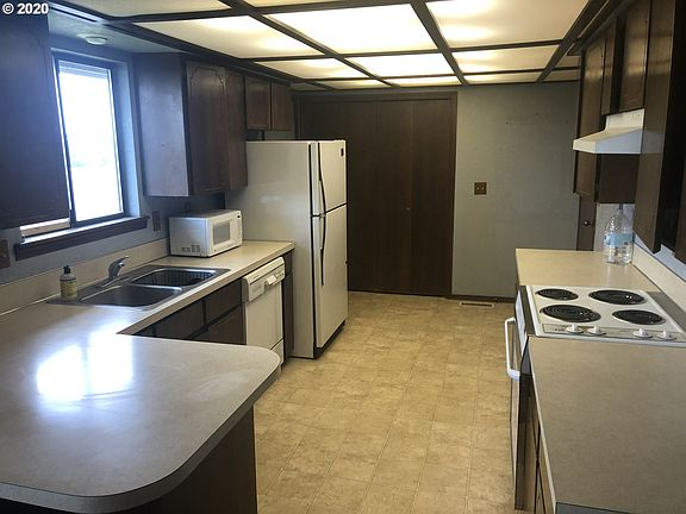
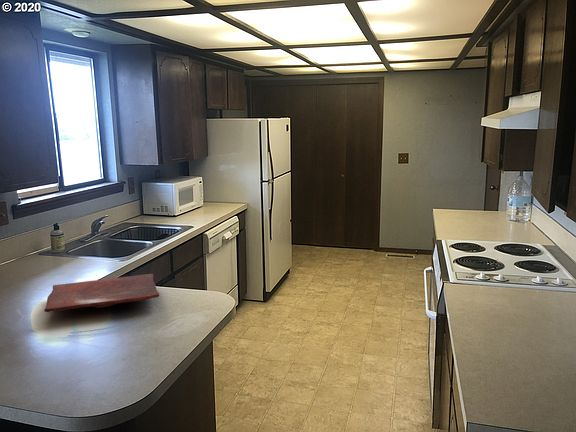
+ cutting board [43,273,160,313]
